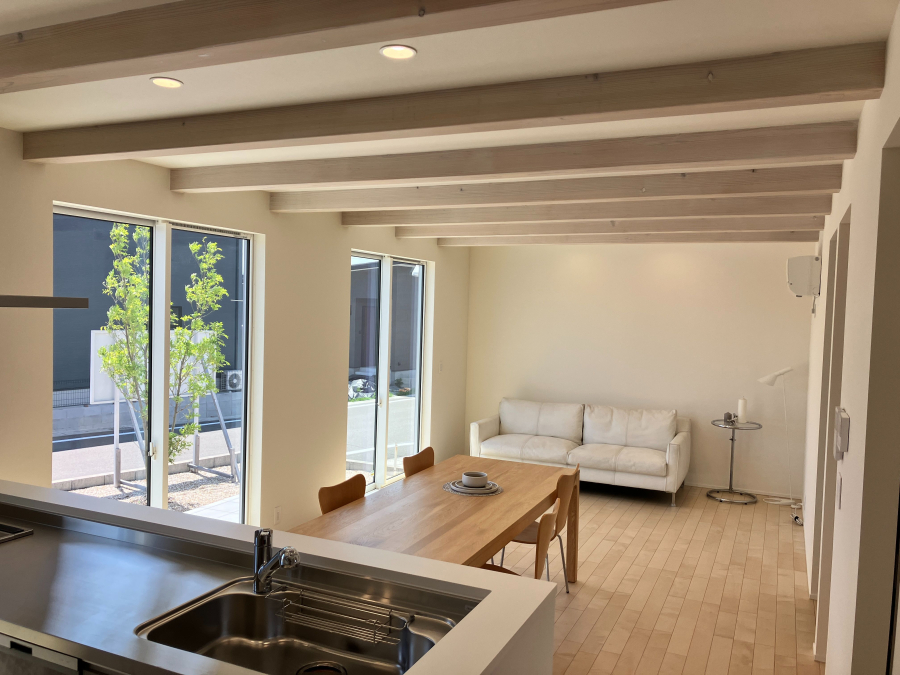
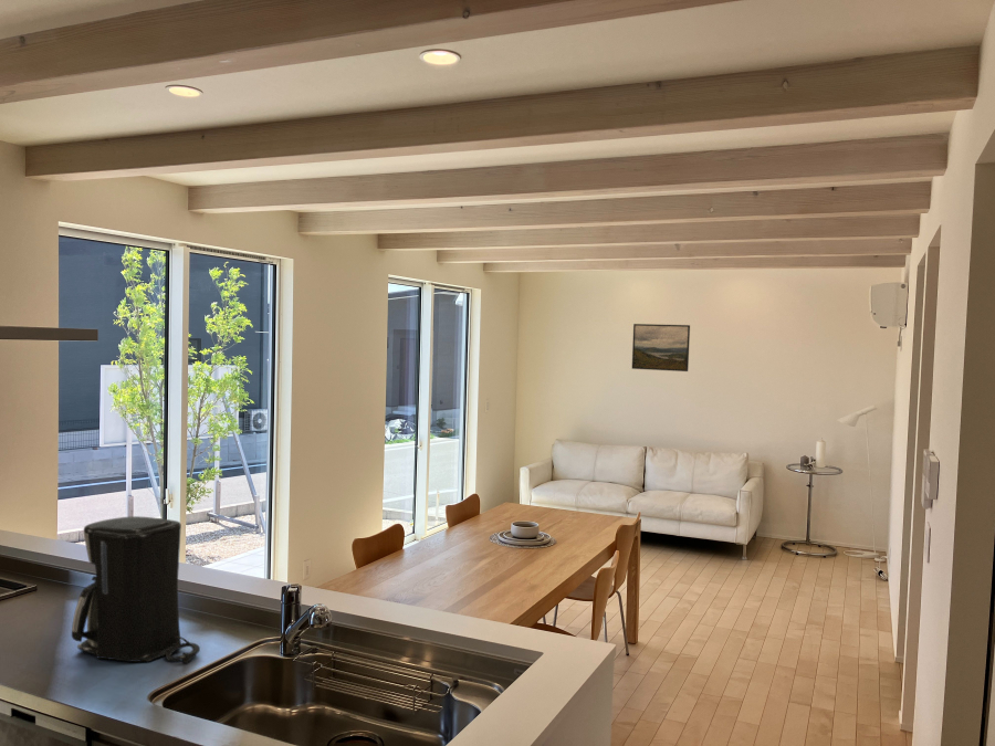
+ coffee maker [71,515,201,664]
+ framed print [631,323,691,372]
